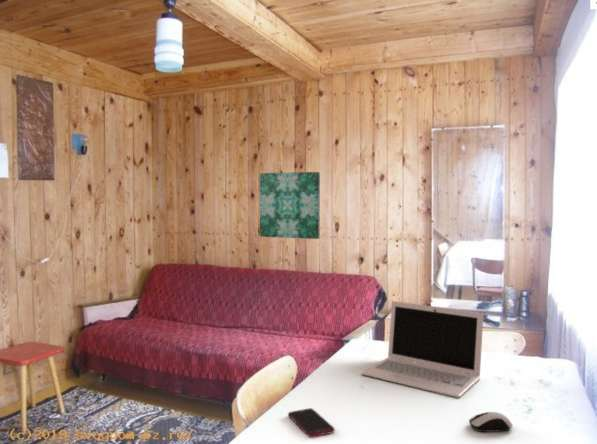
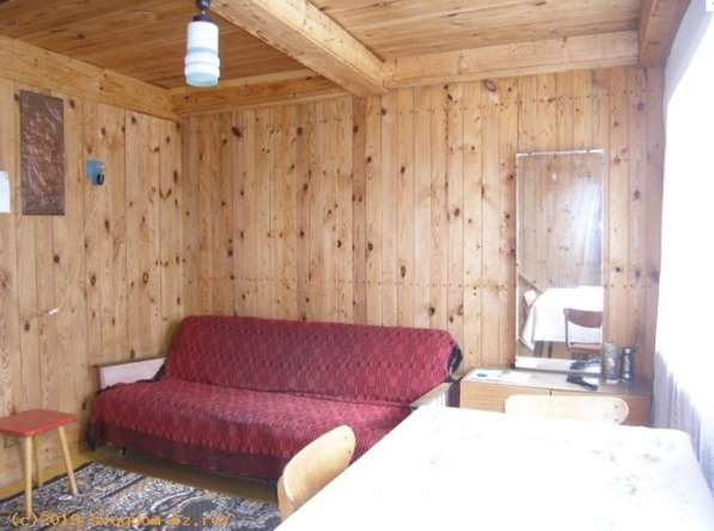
- computer mouse [468,411,514,433]
- cell phone [287,407,336,438]
- laptop [360,300,485,399]
- wall art [259,171,321,240]
